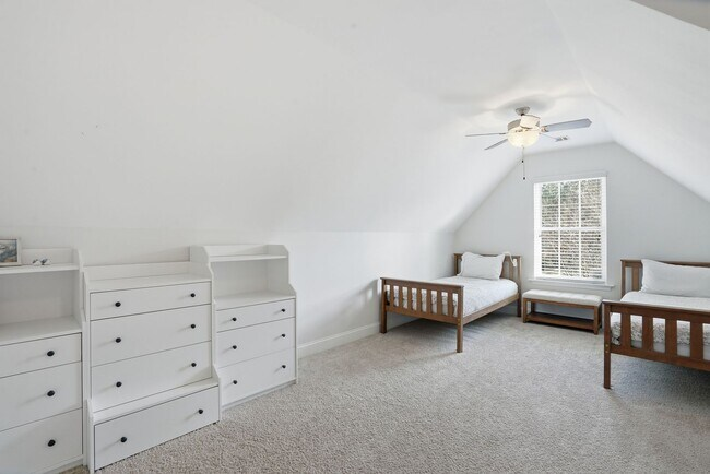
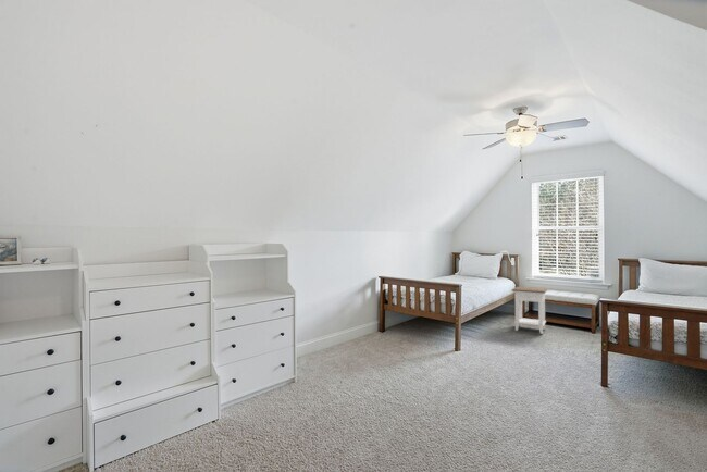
+ nightstand [511,286,549,335]
